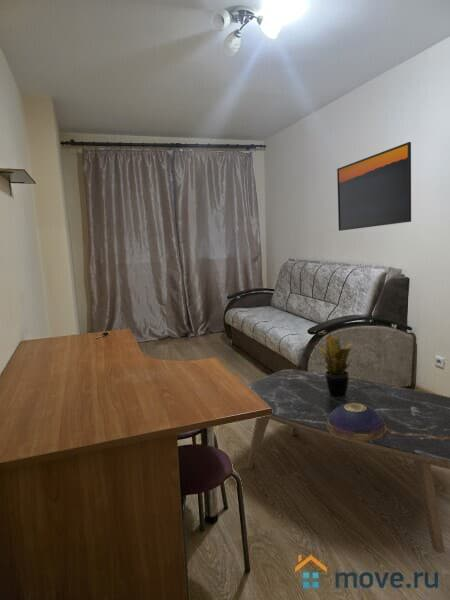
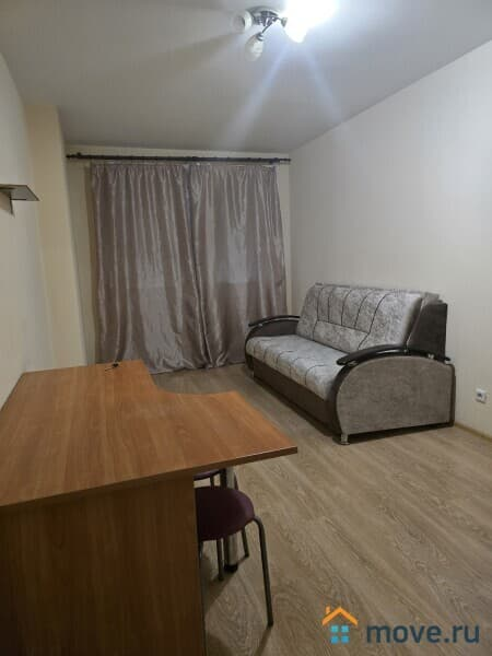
- decorative bowl [327,403,386,441]
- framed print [336,141,412,232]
- potted plant [314,333,357,397]
- coffee table [246,368,450,554]
